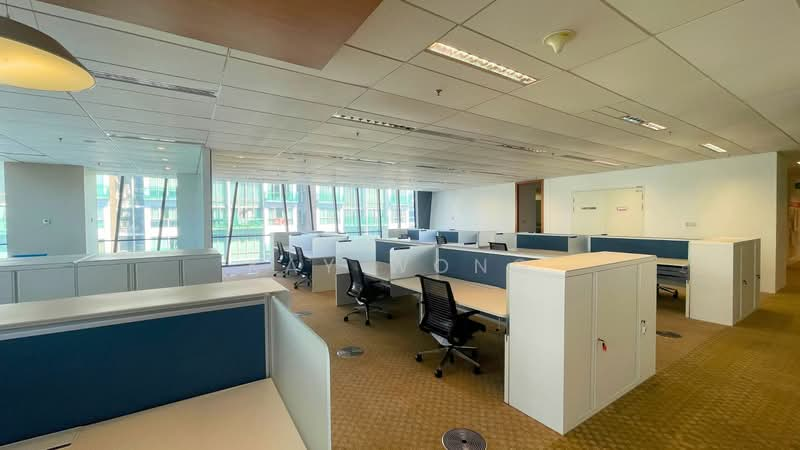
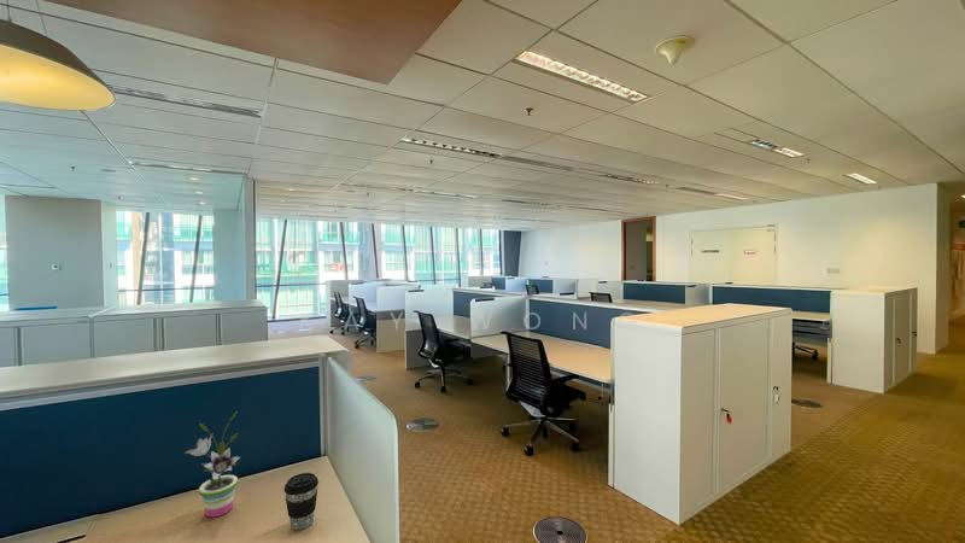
+ potted plant [183,410,241,519]
+ coffee cup [283,472,320,531]
